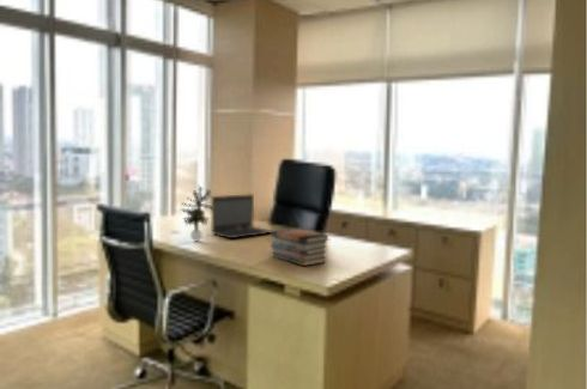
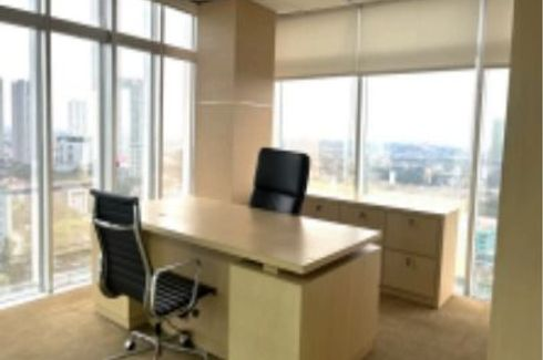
- book stack [270,227,331,267]
- potted plant [180,183,212,242]
- laptop [210,193,273,239]
